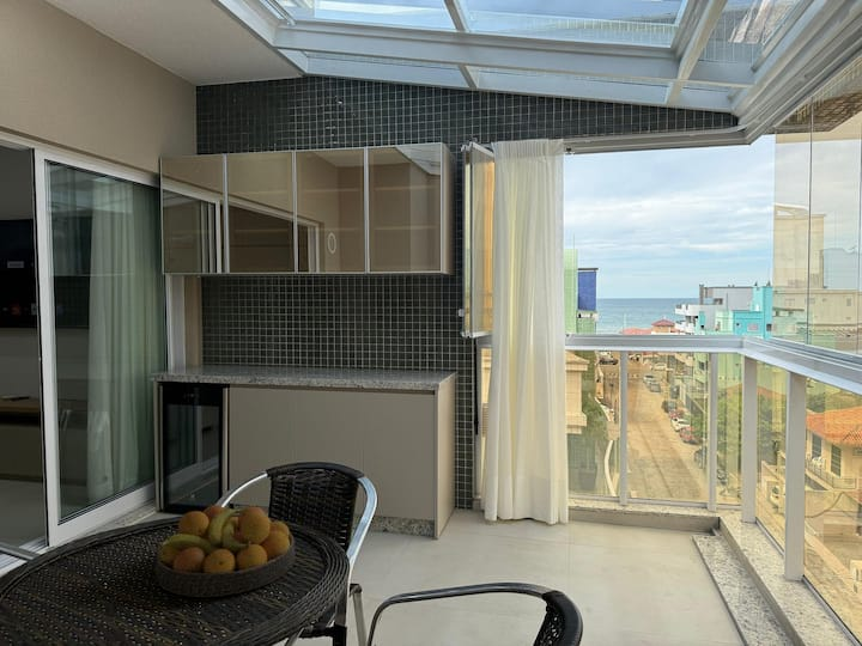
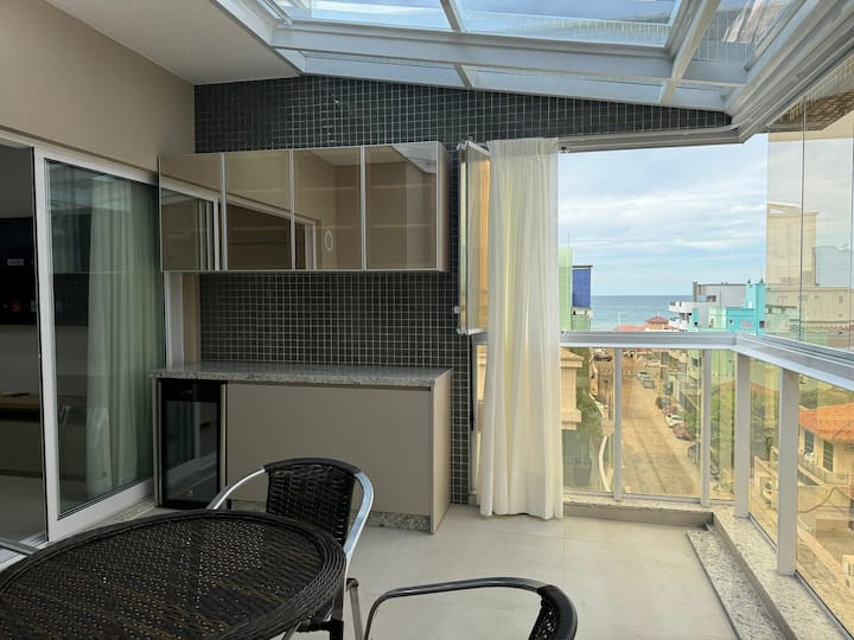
- fruit bowl [154,504,296,598]
